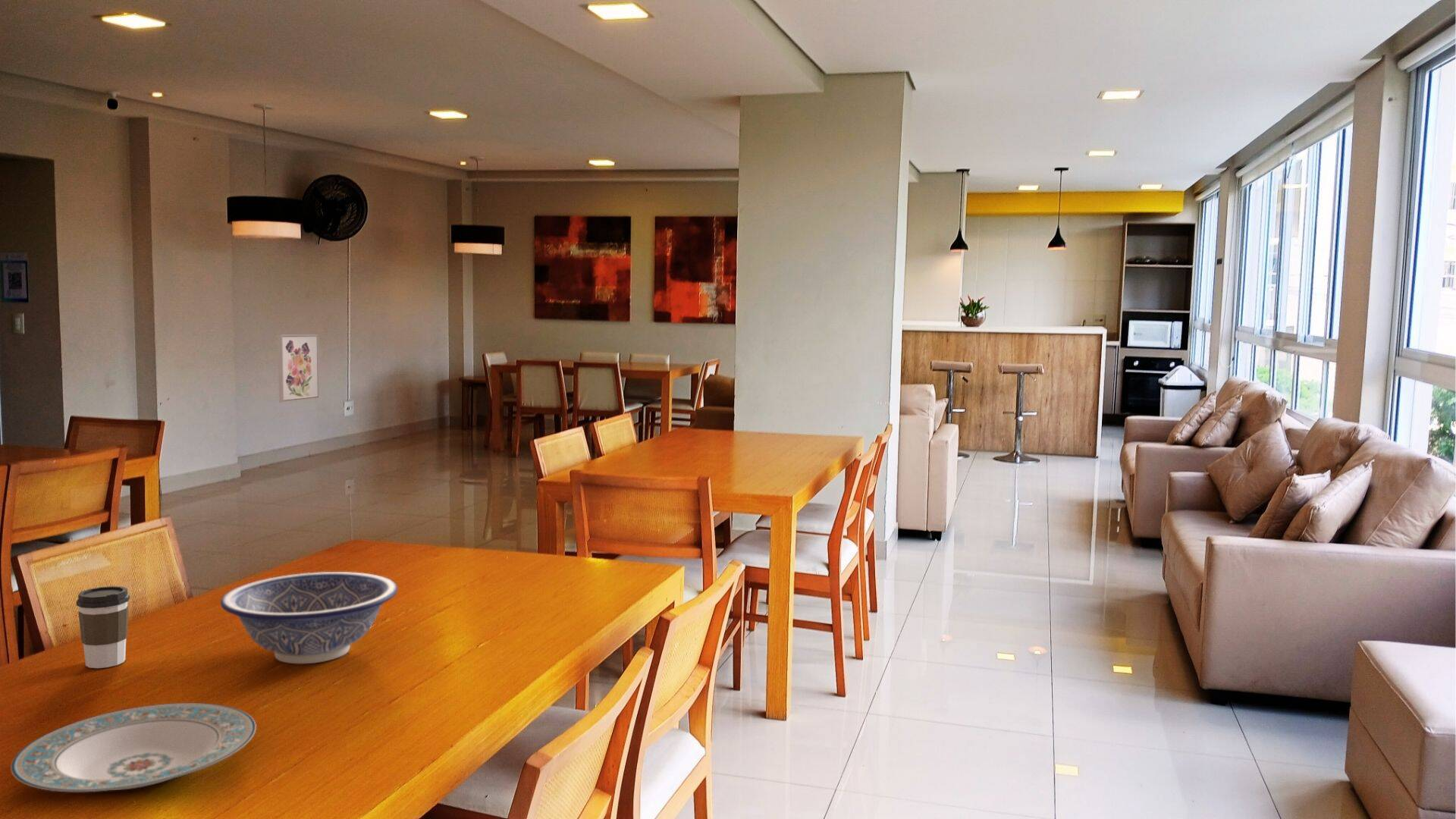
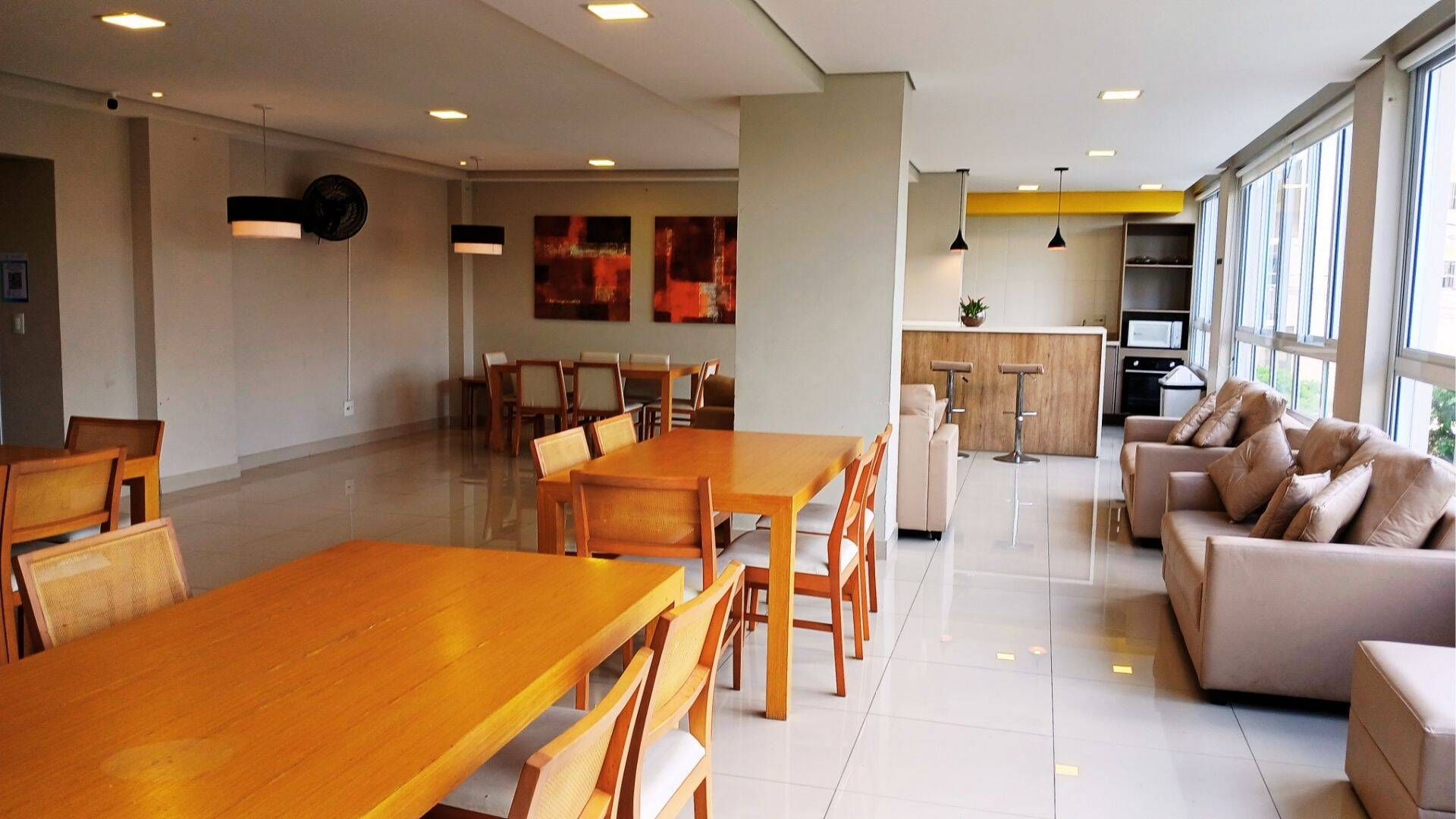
- decorative bowl [220,571,398,664]
- coffee cup [76,585,130,669]
- wall art [277,334,320,403]
- plate [10,702,257,792]
